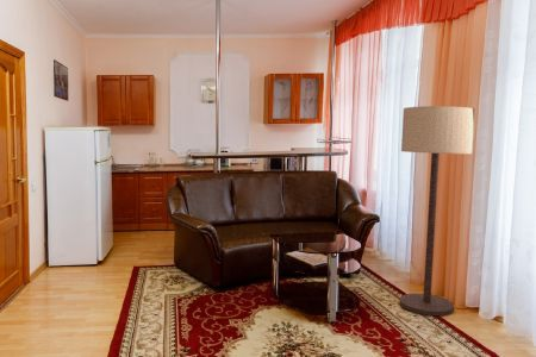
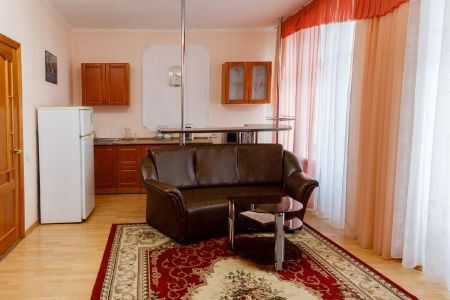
- floor lamp [399,105,475,317]
